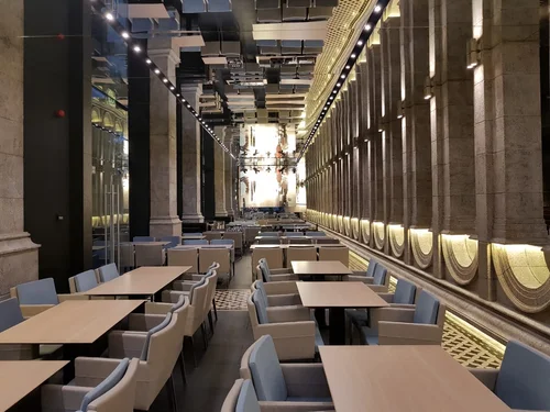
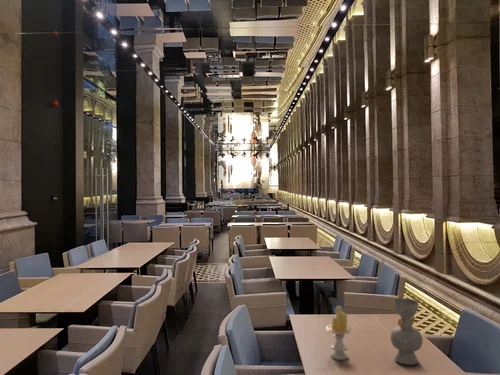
+ candle [325,305,354,361]
+ decorative vase [389,297,424,366]
